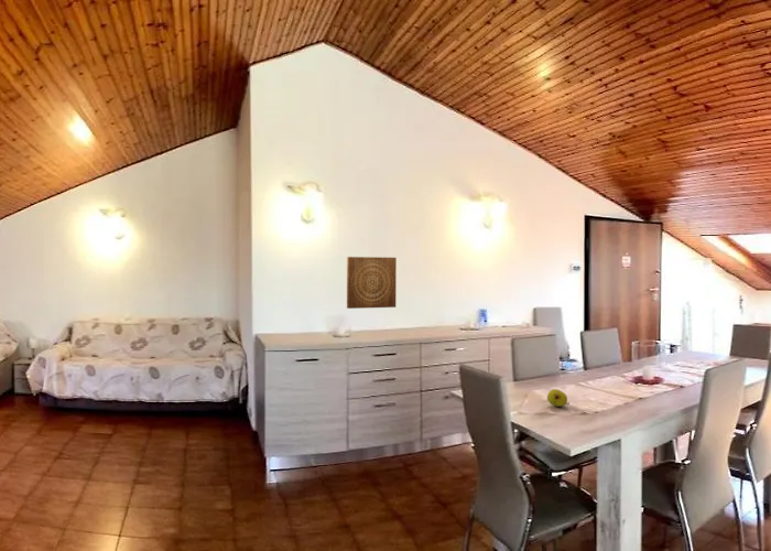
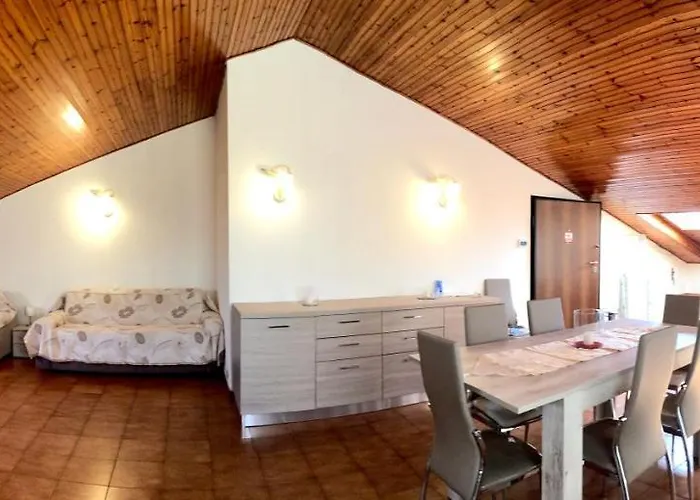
- wall art [346,256,398,310]
- fruit [546,388,568,408]
